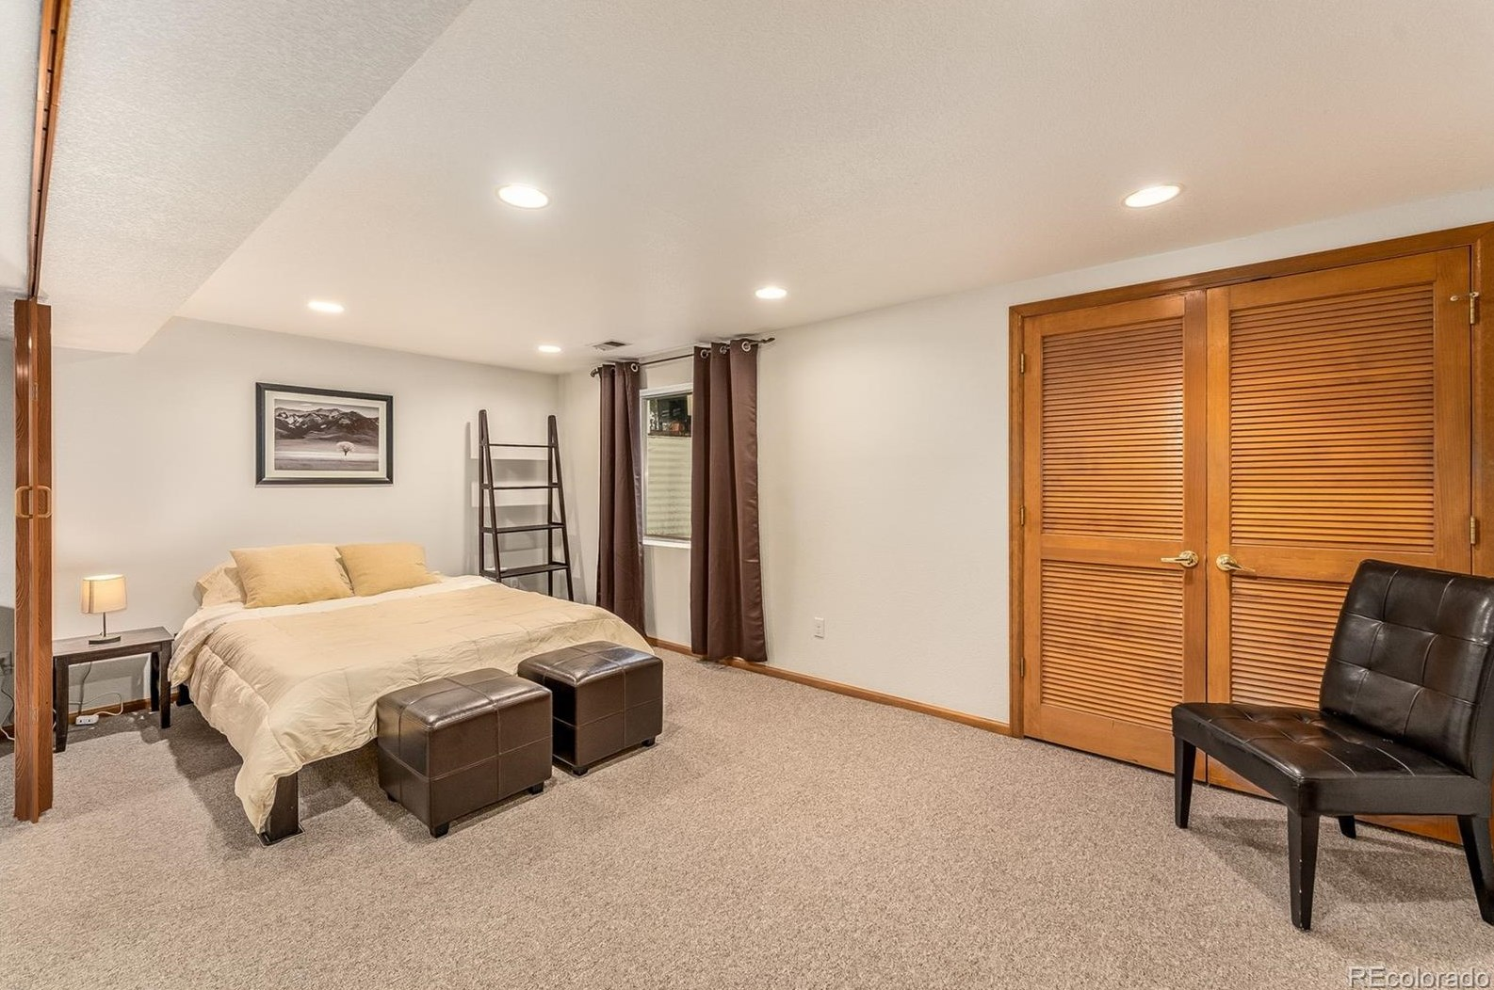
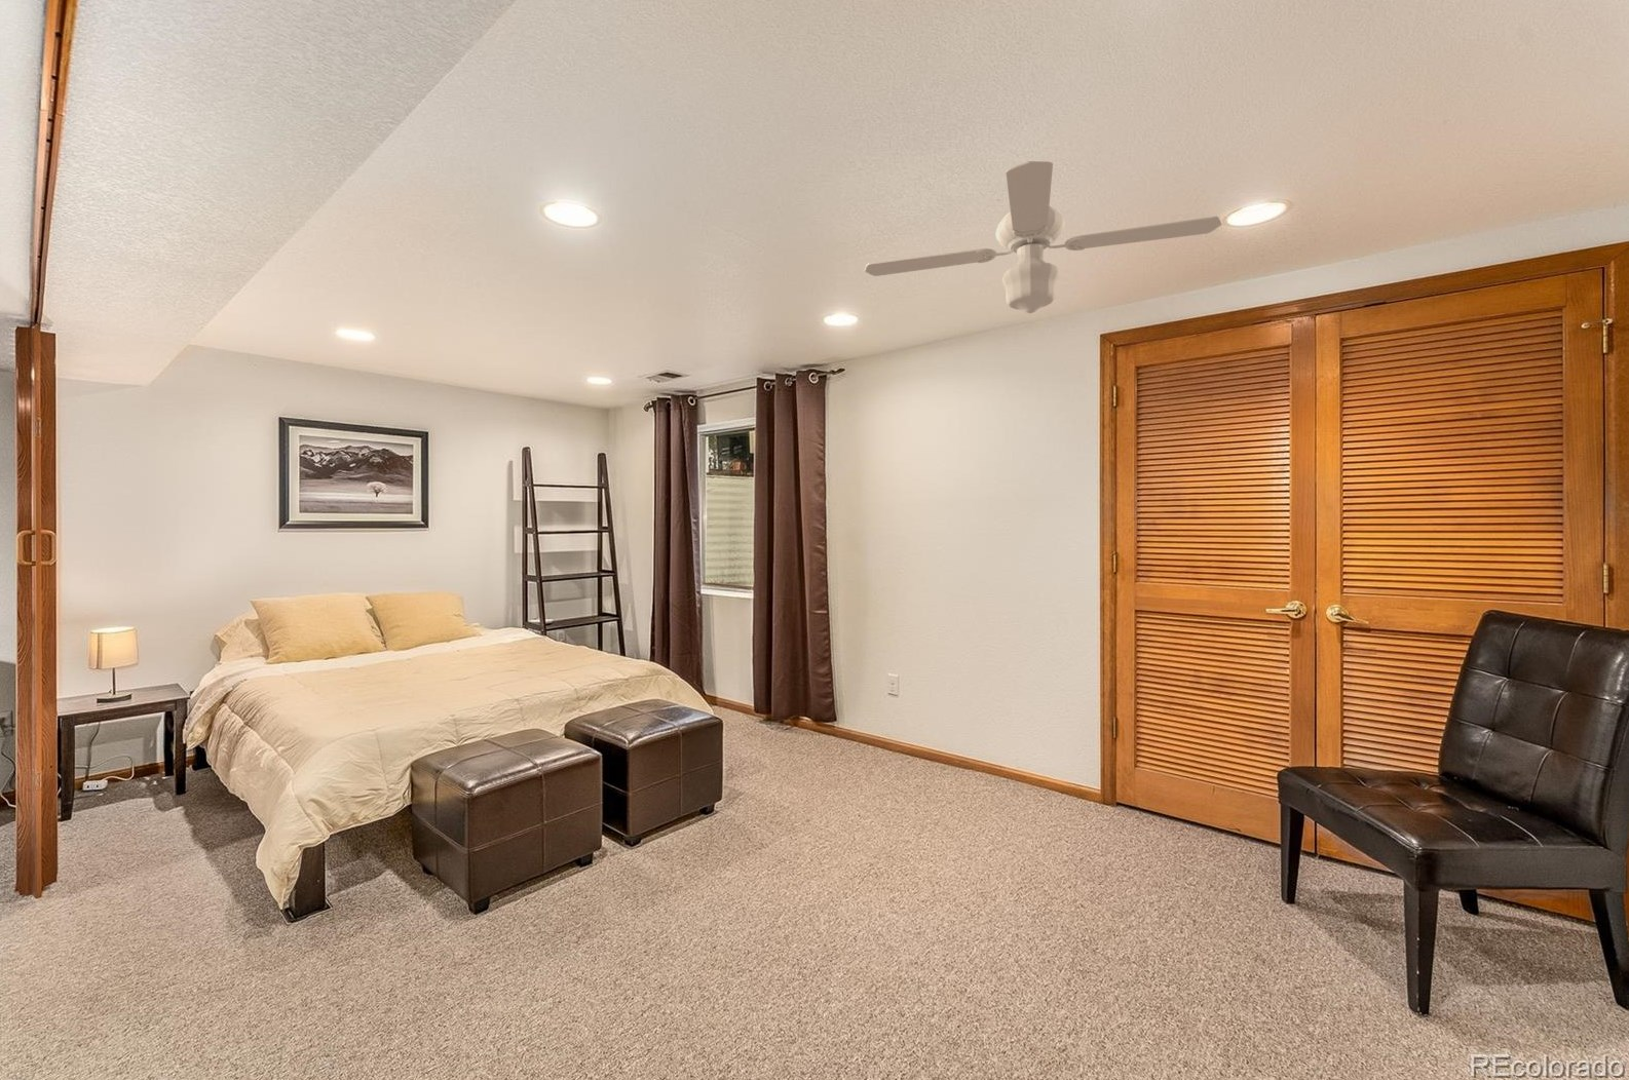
+ ceiling fan [863,160,1224,315]
